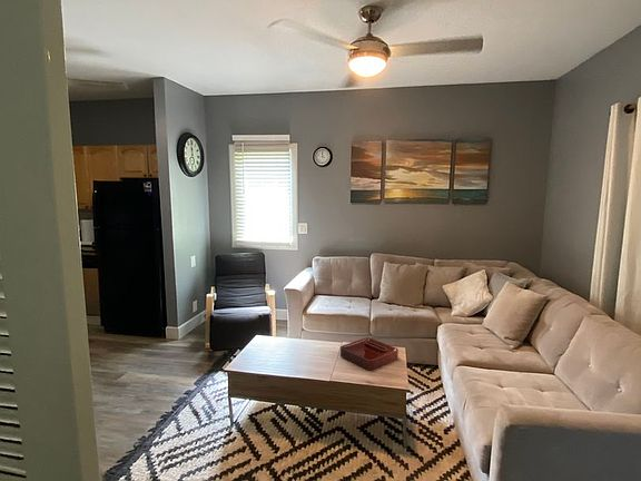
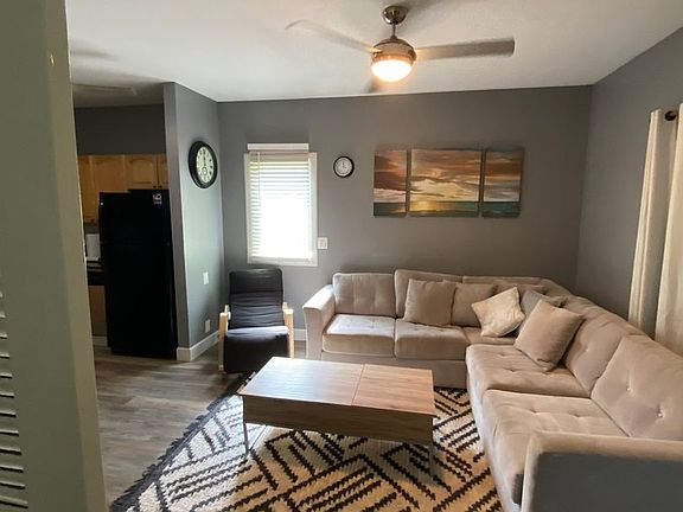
- decorative tray [339,336,400,371]
